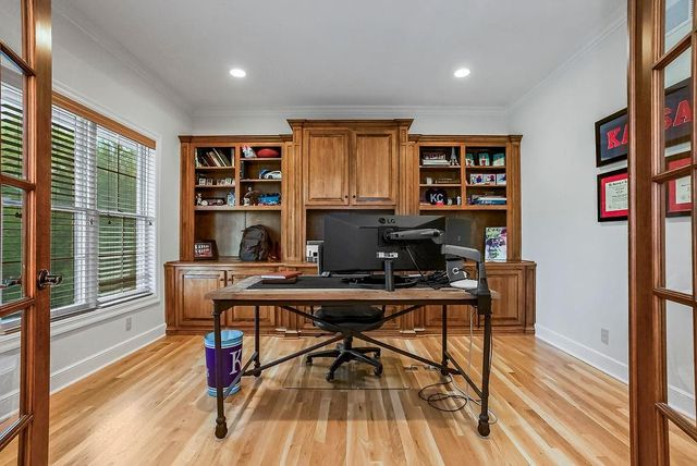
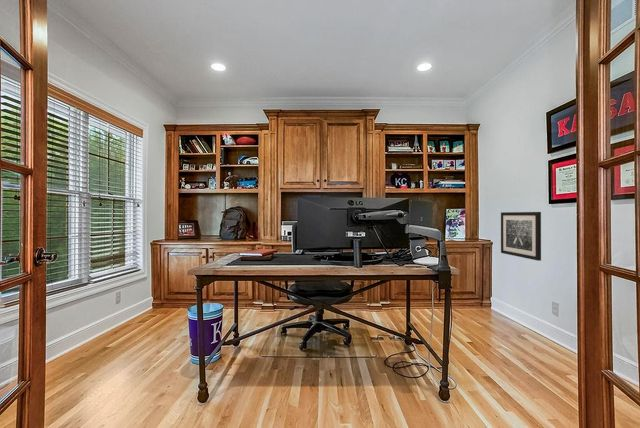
+ wall art [500,211,542,262]
